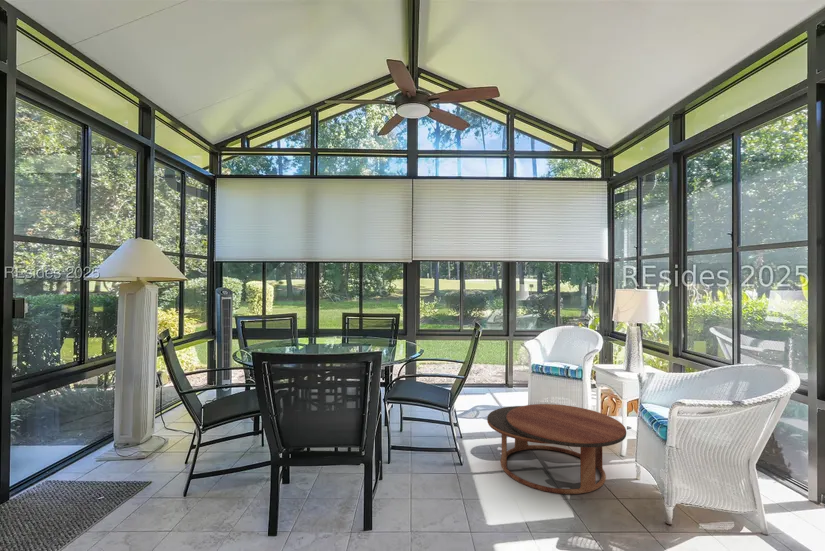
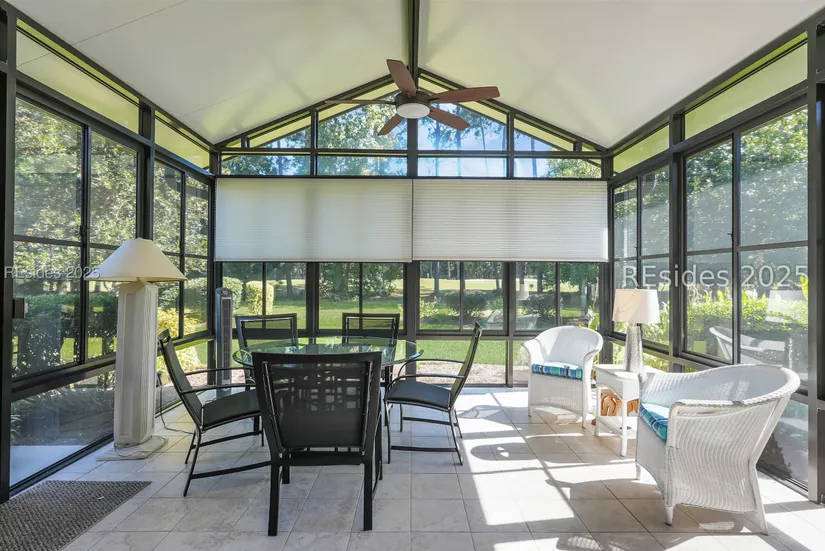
- coffee table [486,403,627,495]
